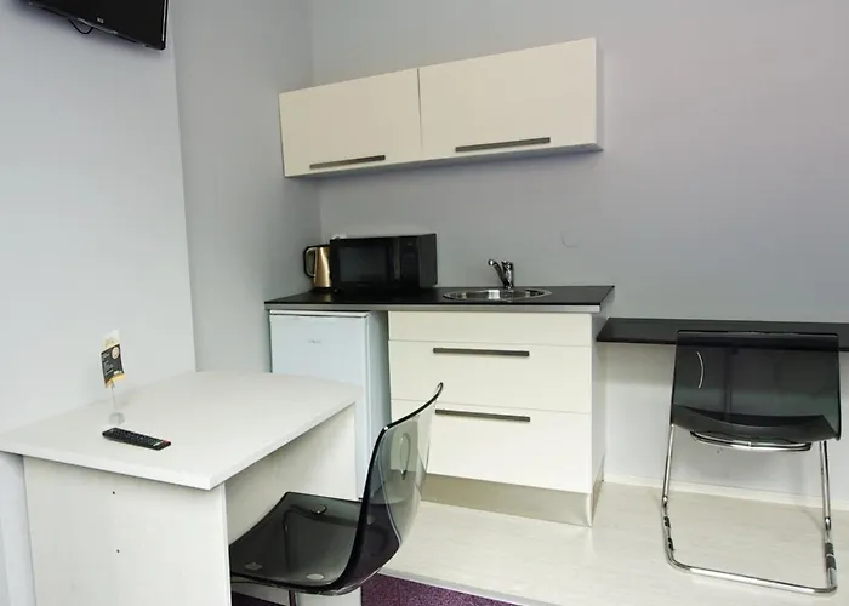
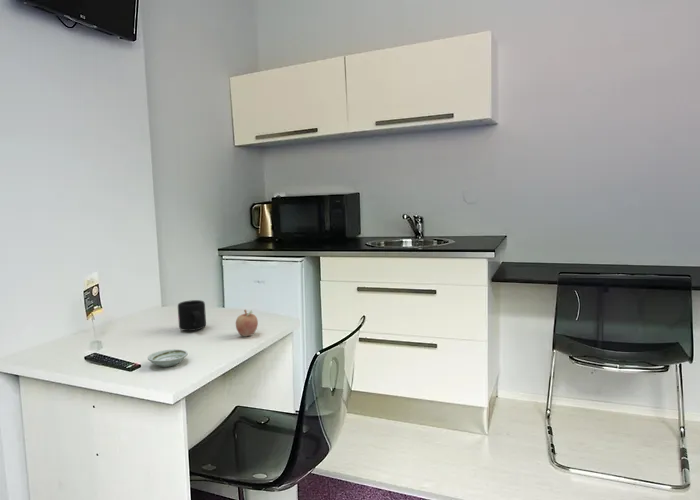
+ saucer [147,348,189,368]
+ mug [177,299,207,332]
+ fruit [235,309,259,337]
